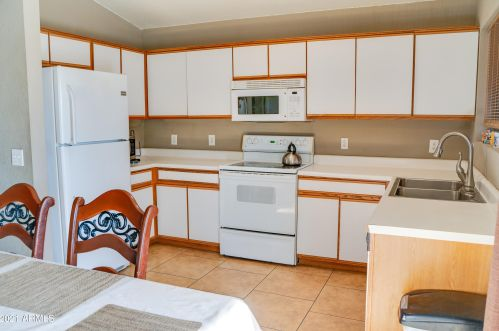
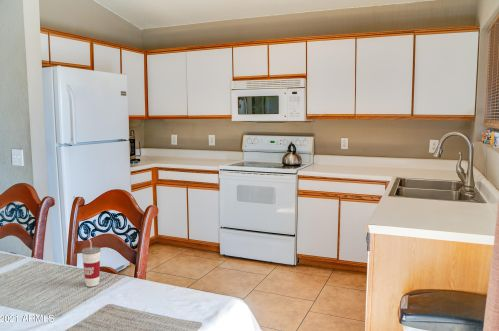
+ cup [81,237,102,288]
